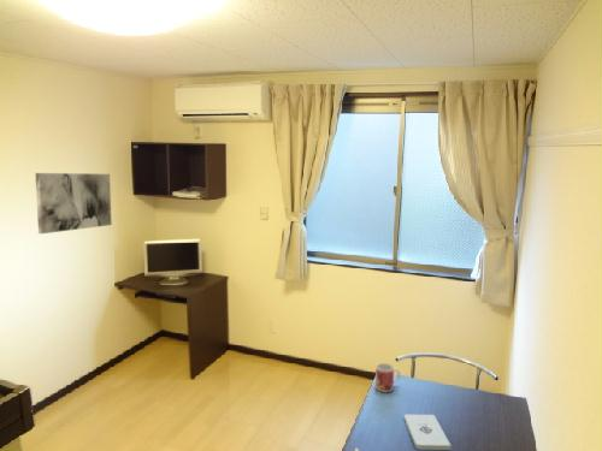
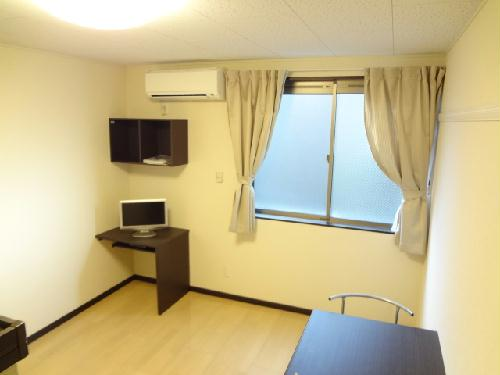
- notepad [403,414,453,451]
- wall art [34,172,113,235]
- mug [374,362,401,393]
